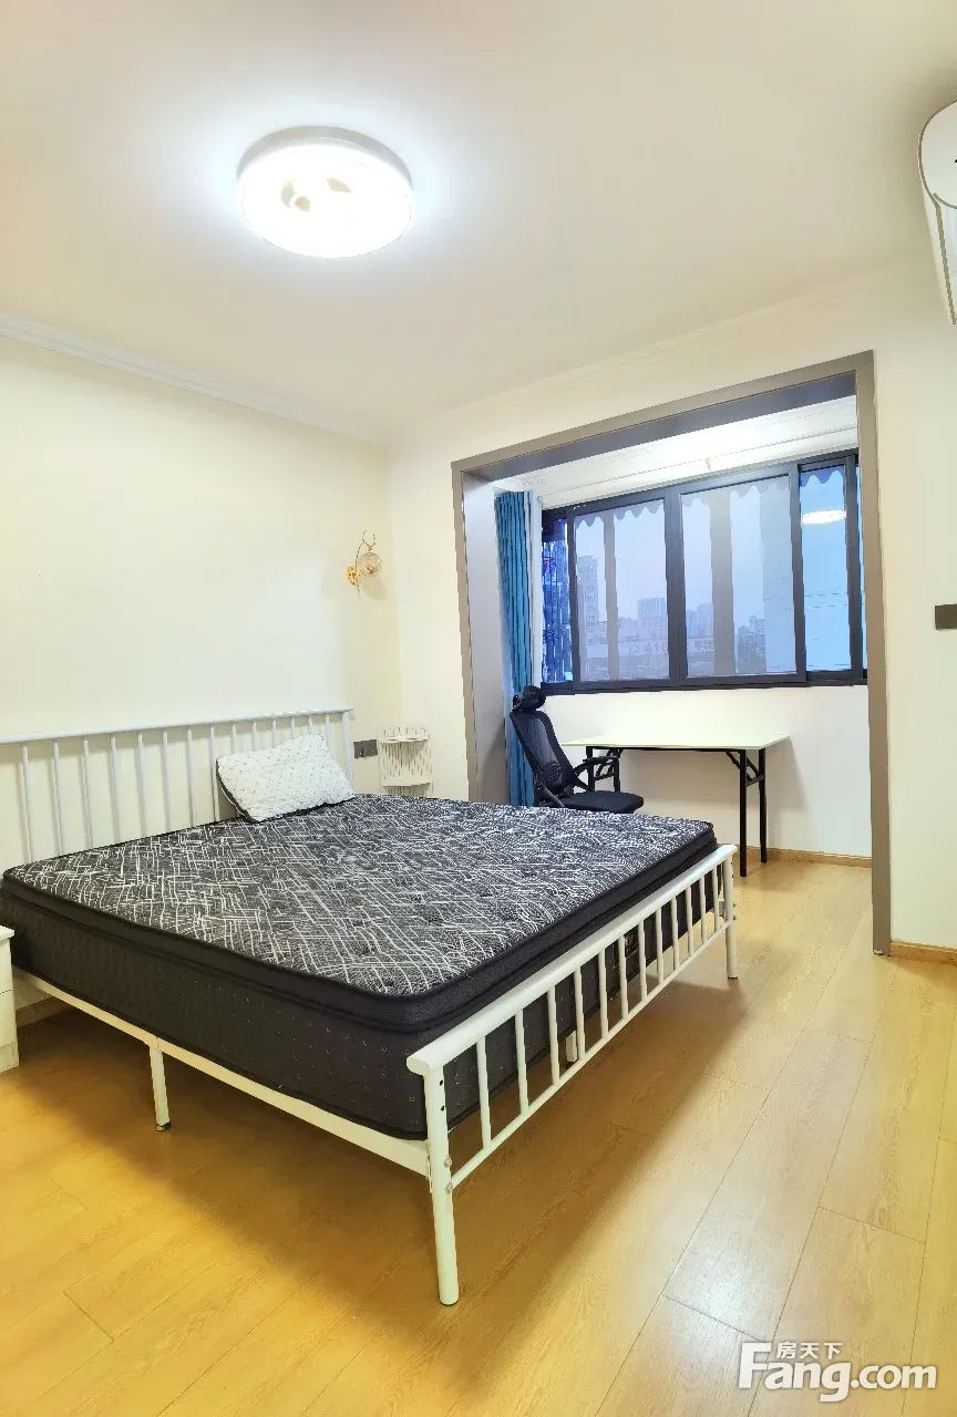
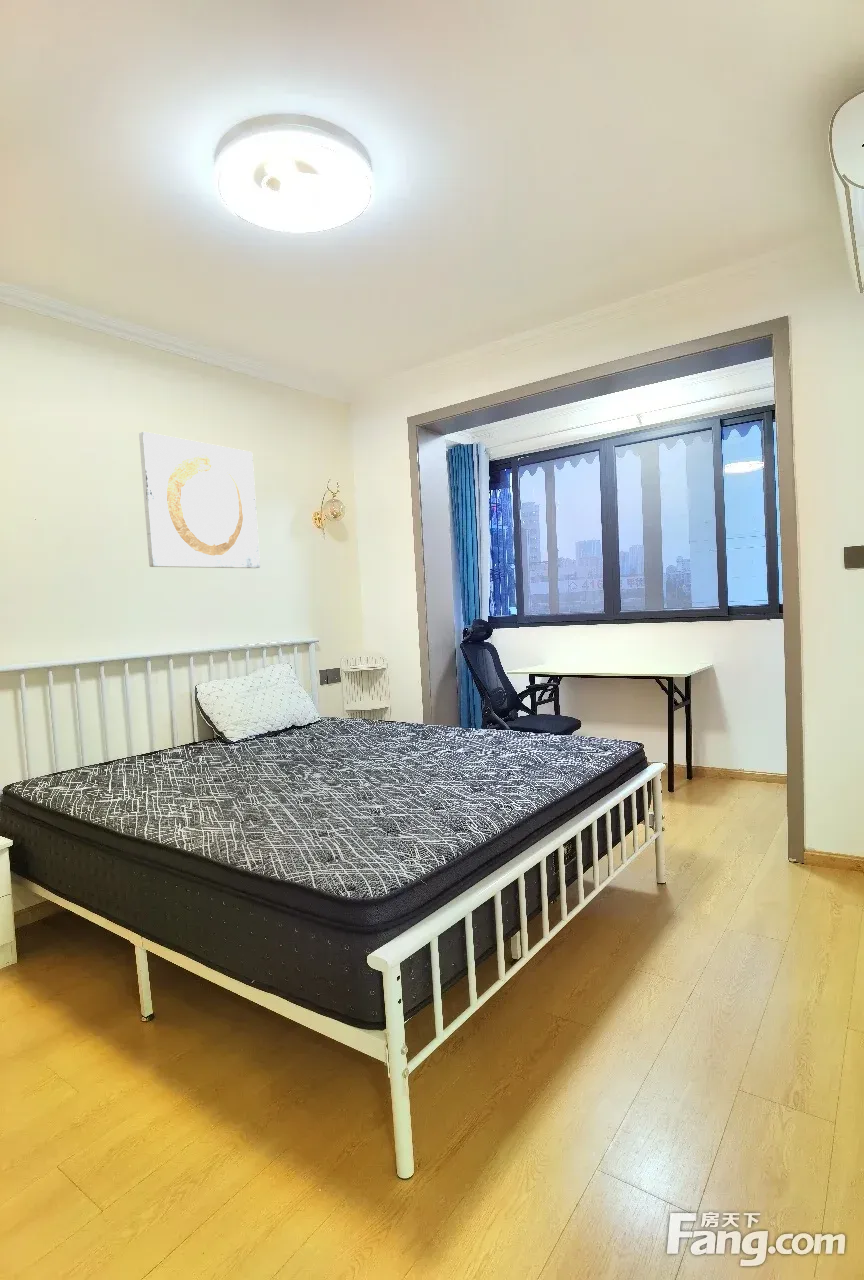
+ wall art [138,431,261,569]
